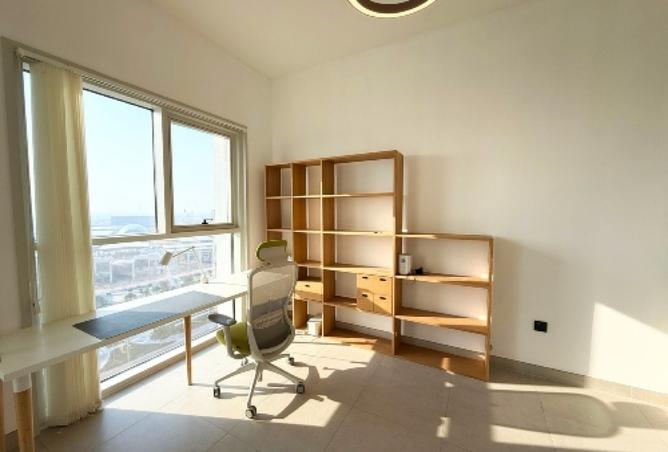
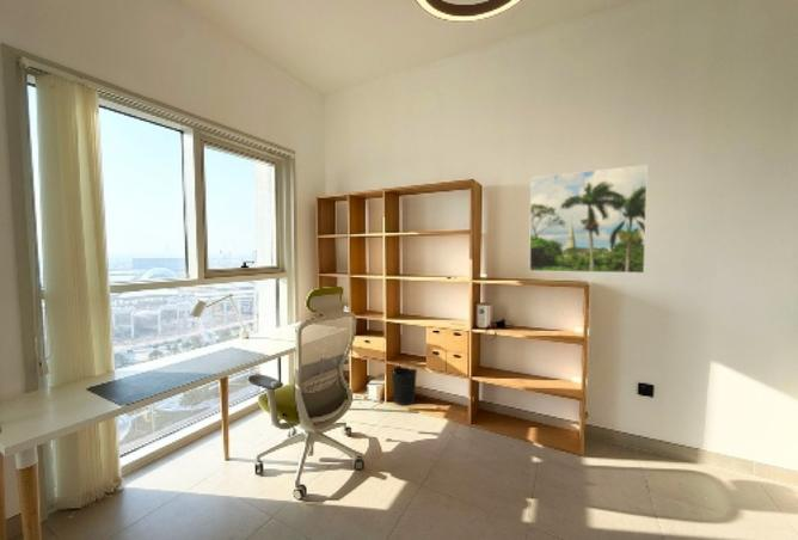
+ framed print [528,164,649,275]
+ wastebasket [389,366,418,406]
